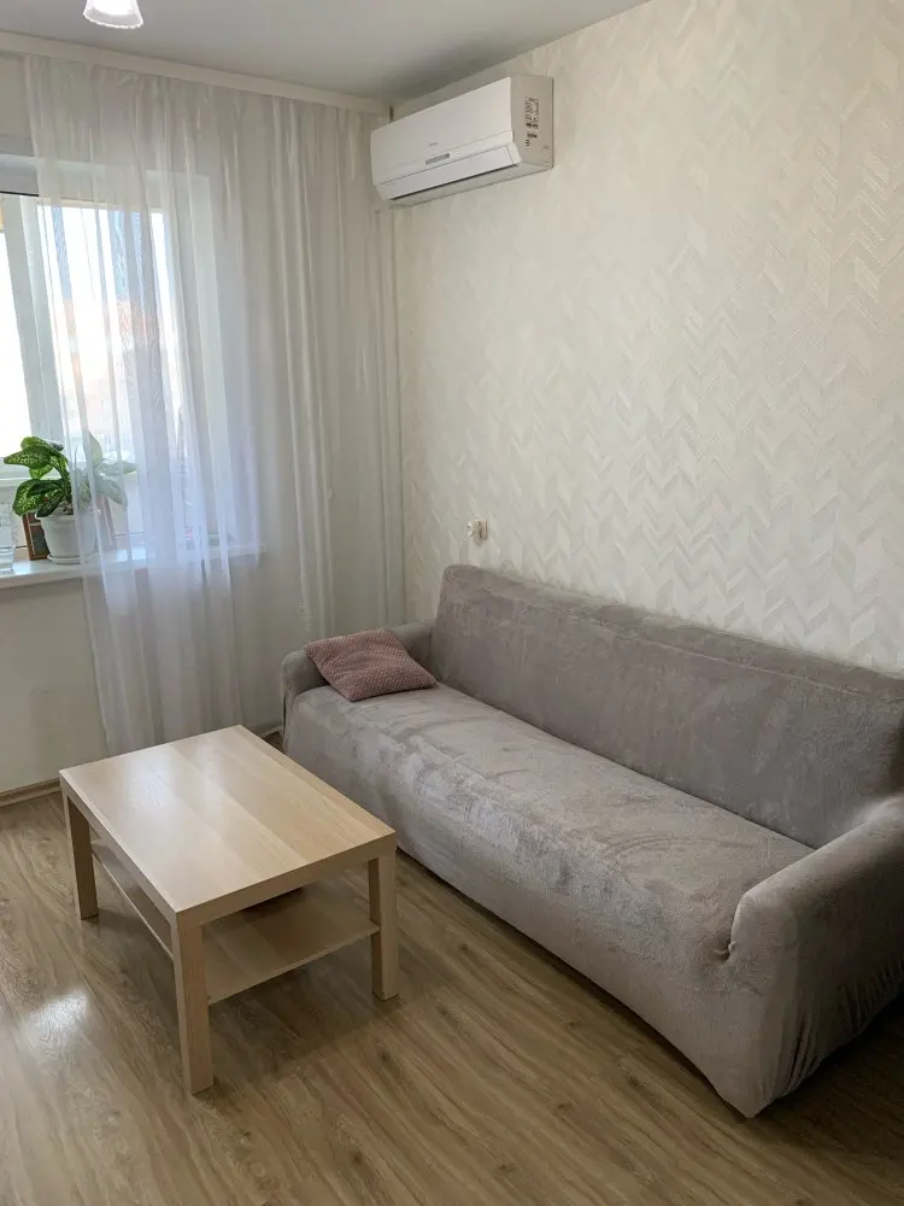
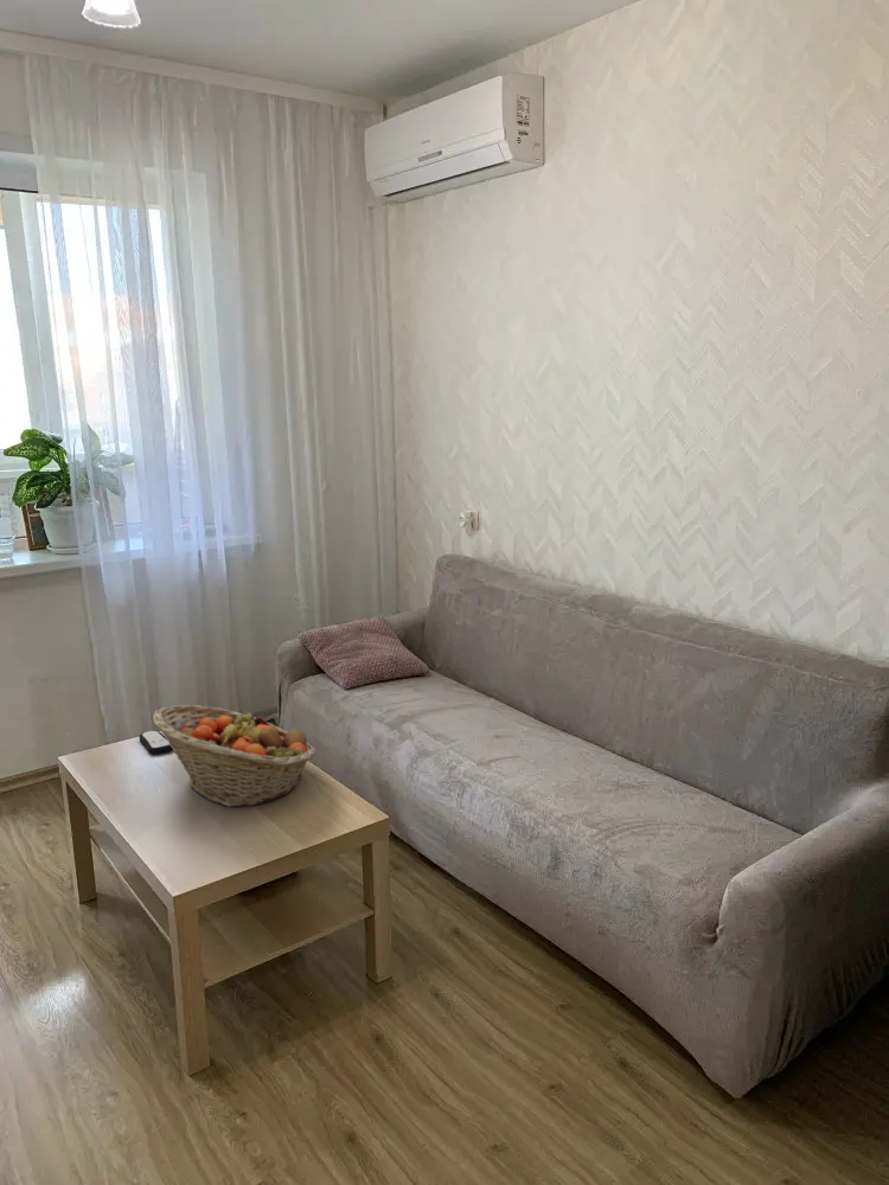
+ remote control [139,729,173,755]
+ fruit basket [152,704,318,808]
